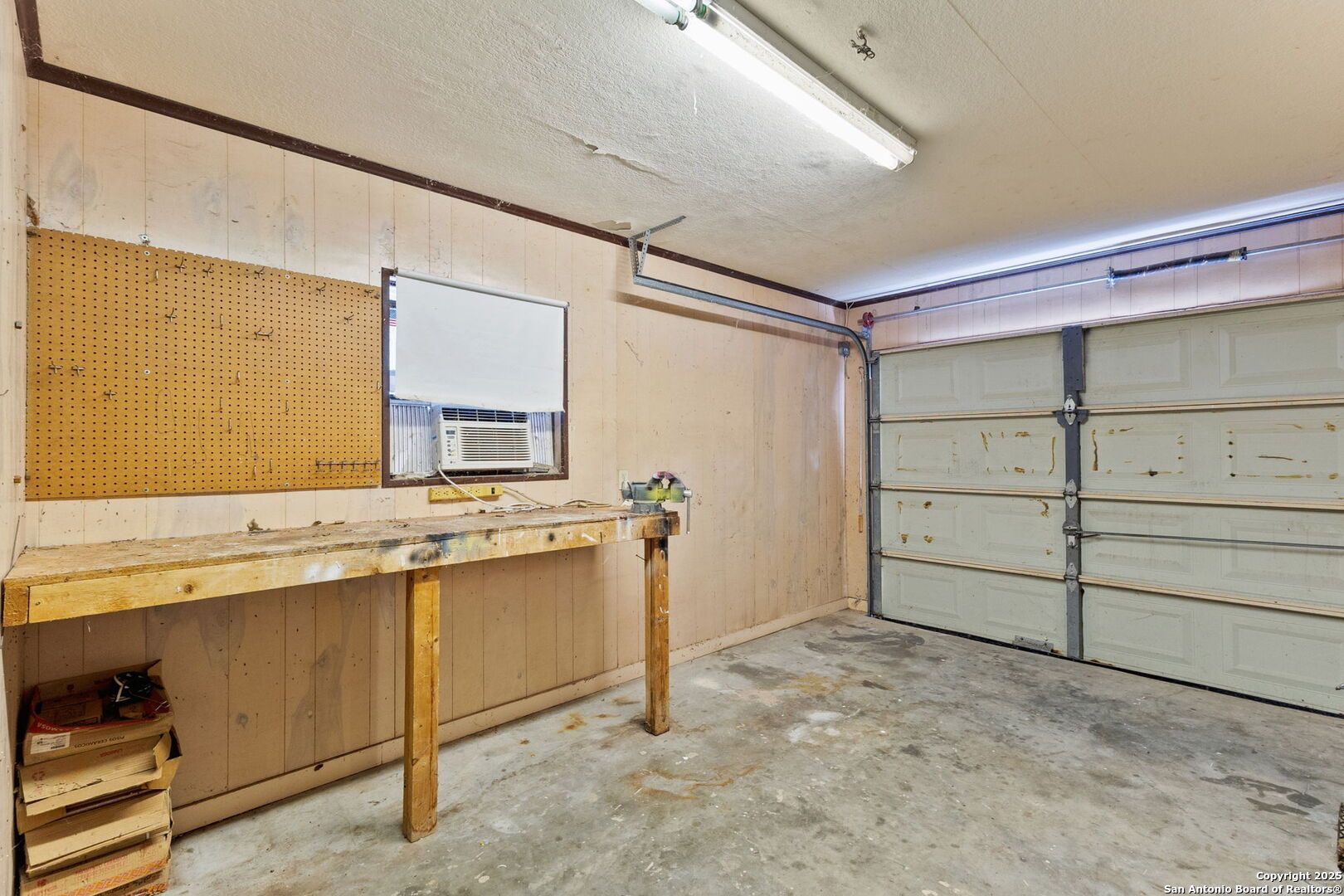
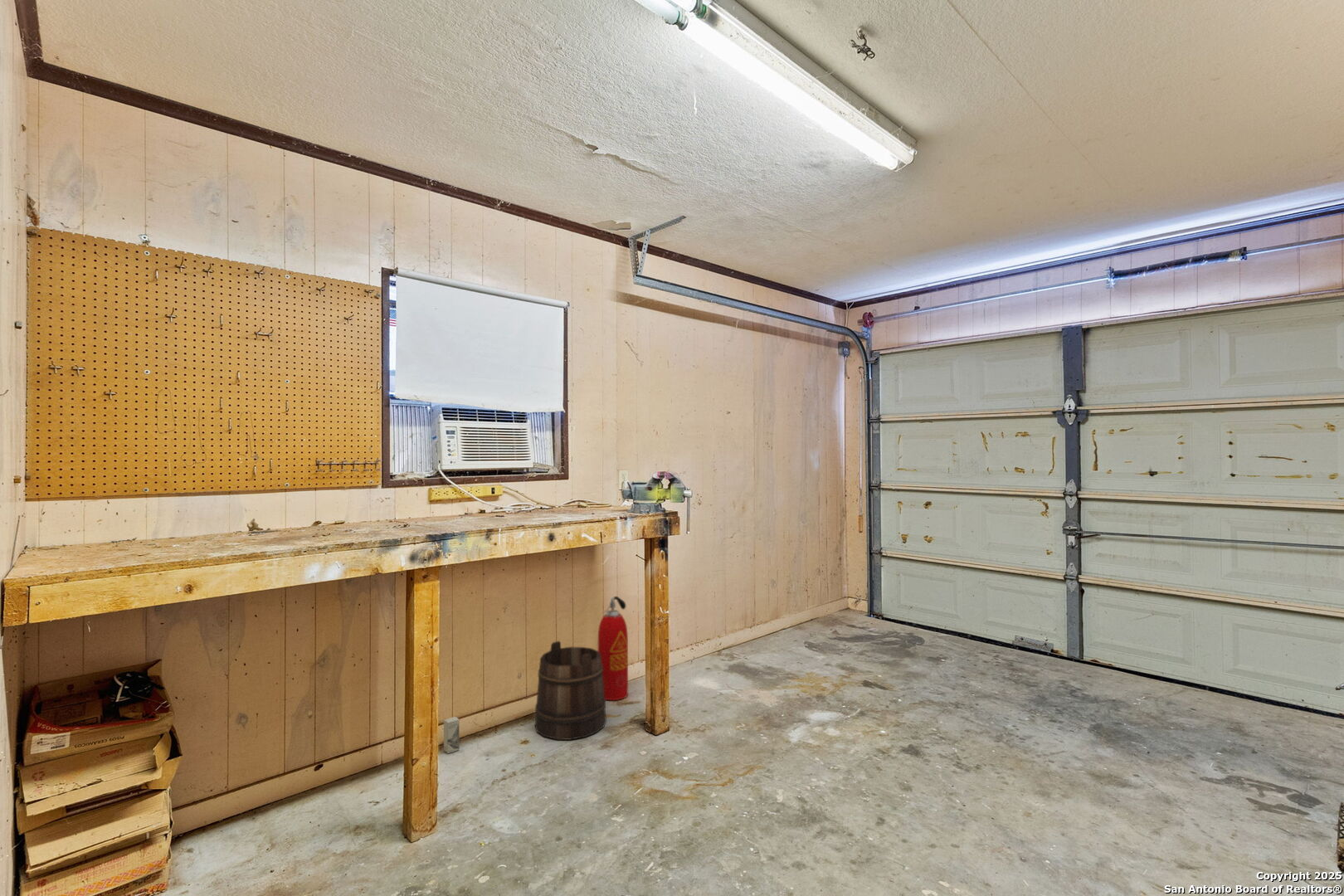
+ box [443,716,460,754]
+ fire extinguisher [597,596,629,701]
+ bucket [534,640,607,741]
